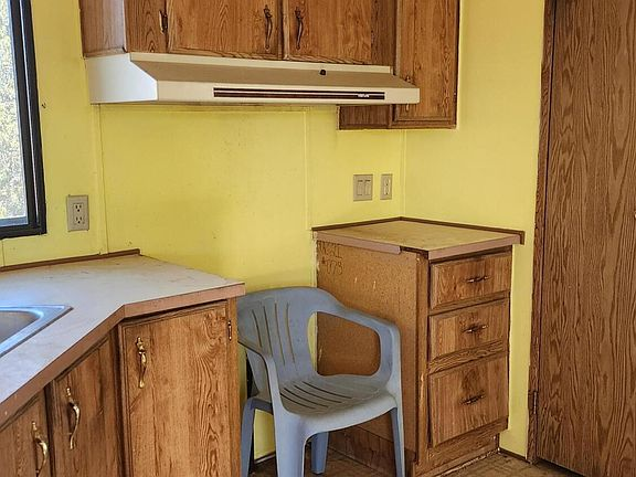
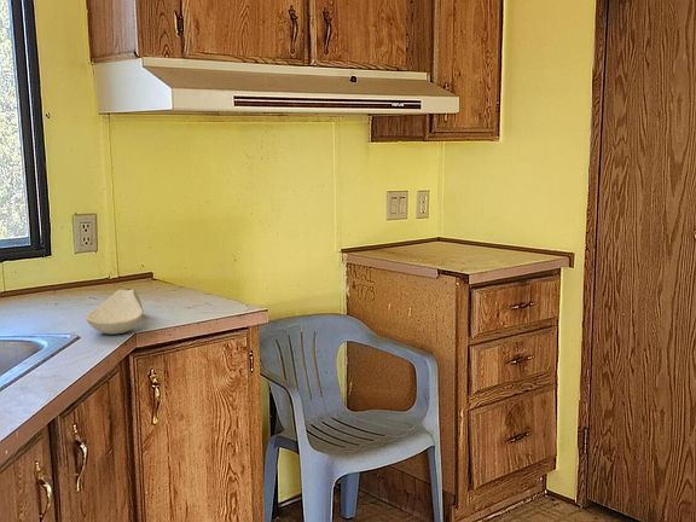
+ spoon rest [85,289,144,335]
